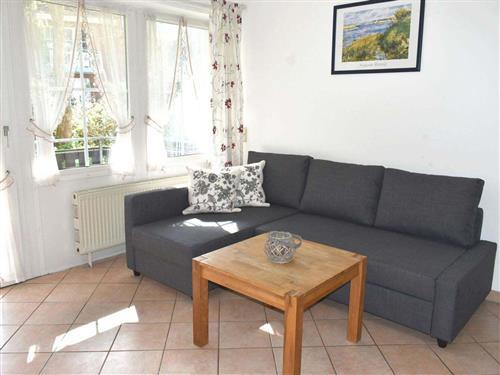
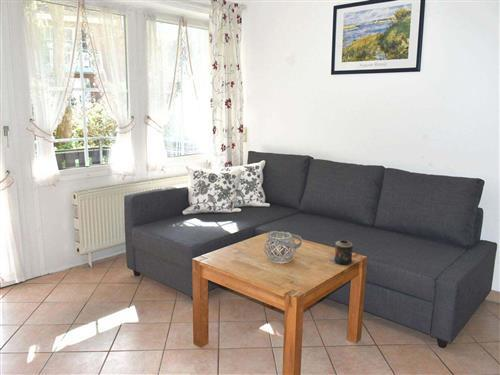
+ candle [328,239,354,265]
